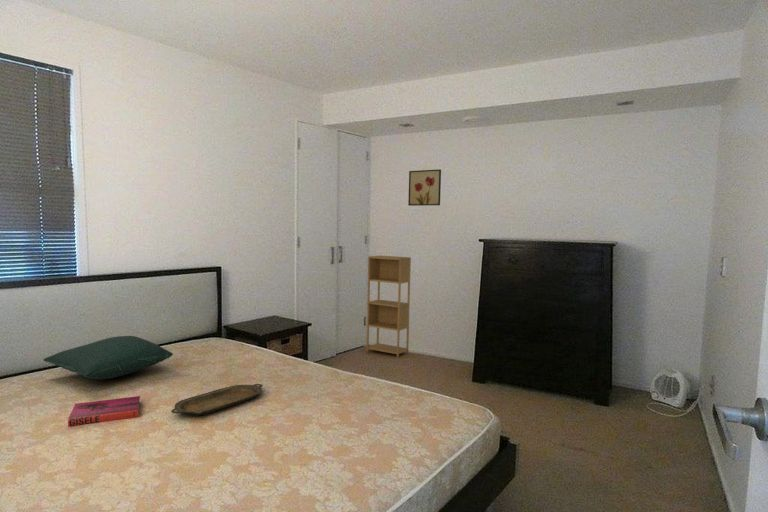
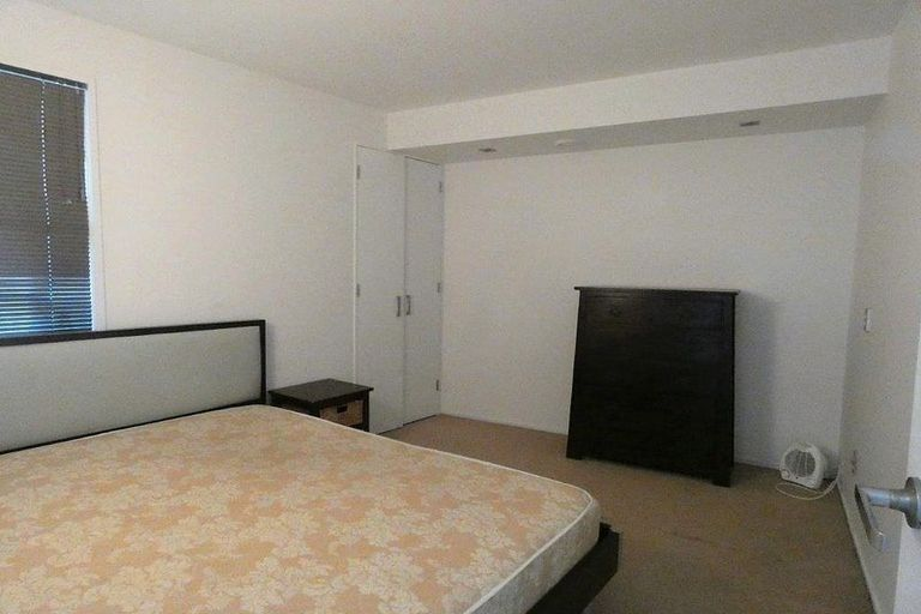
- serving tray [170,383,264,417]
- shelving unit [365,255,412,358]
- hardback book [67,395,141,428]
- pillow [43,335,174,380]
- wall art [407,168,442,207]
